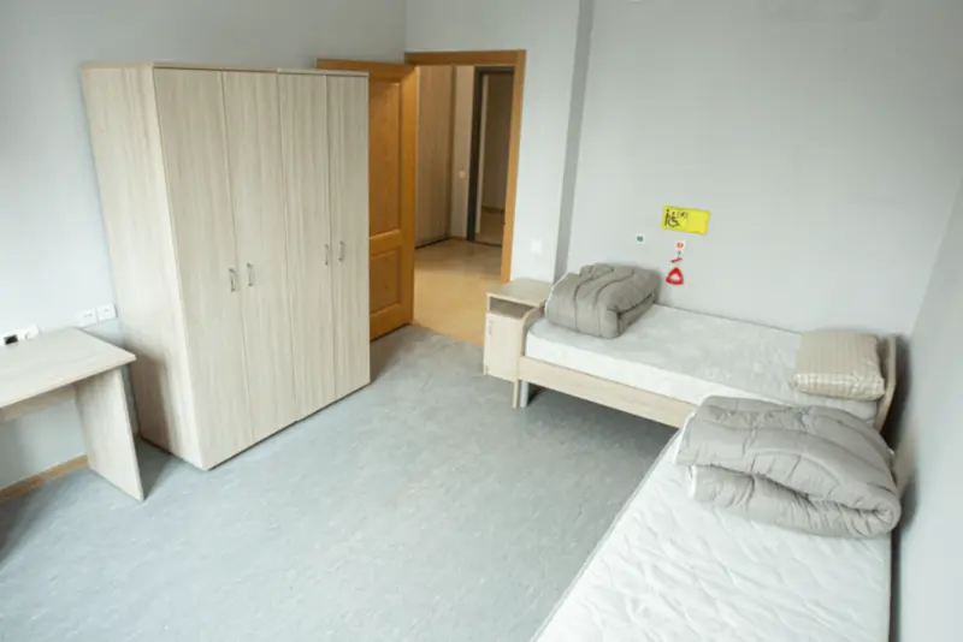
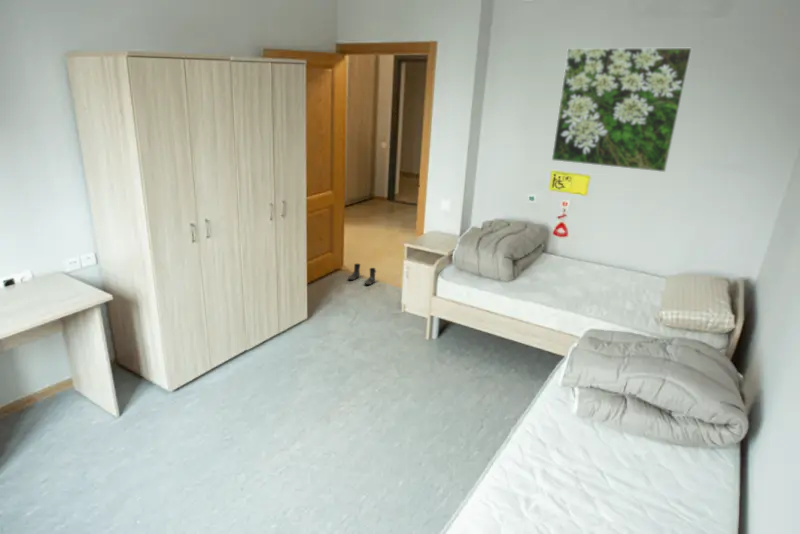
+ boots [347,263,377,286]
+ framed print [551,47,693,173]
